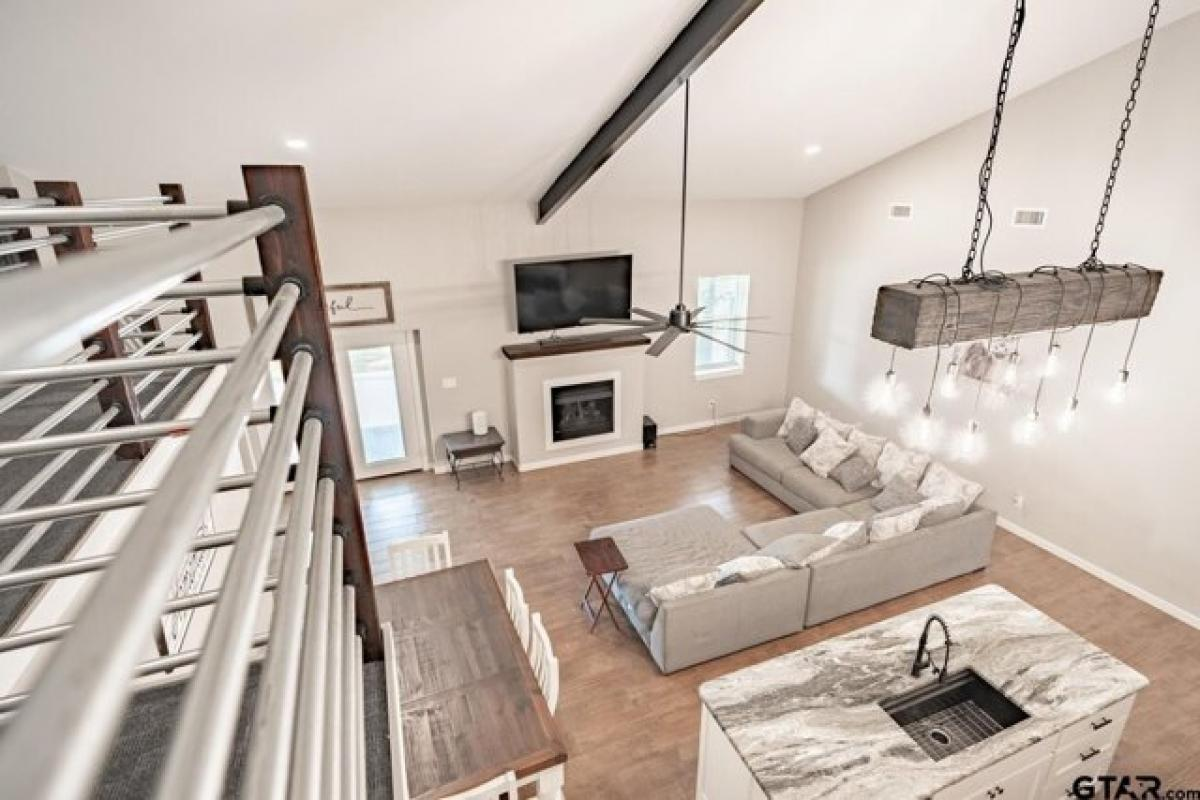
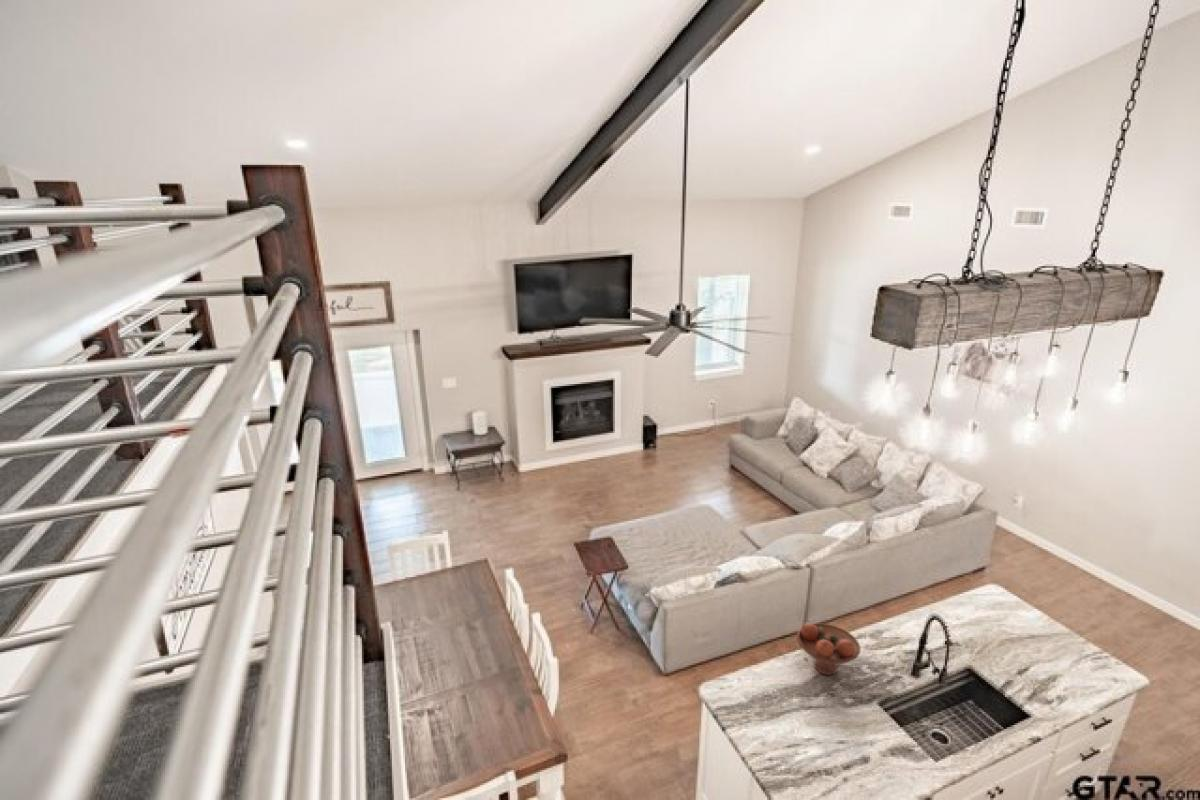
+ fruit bowl [796,622,861,676]
